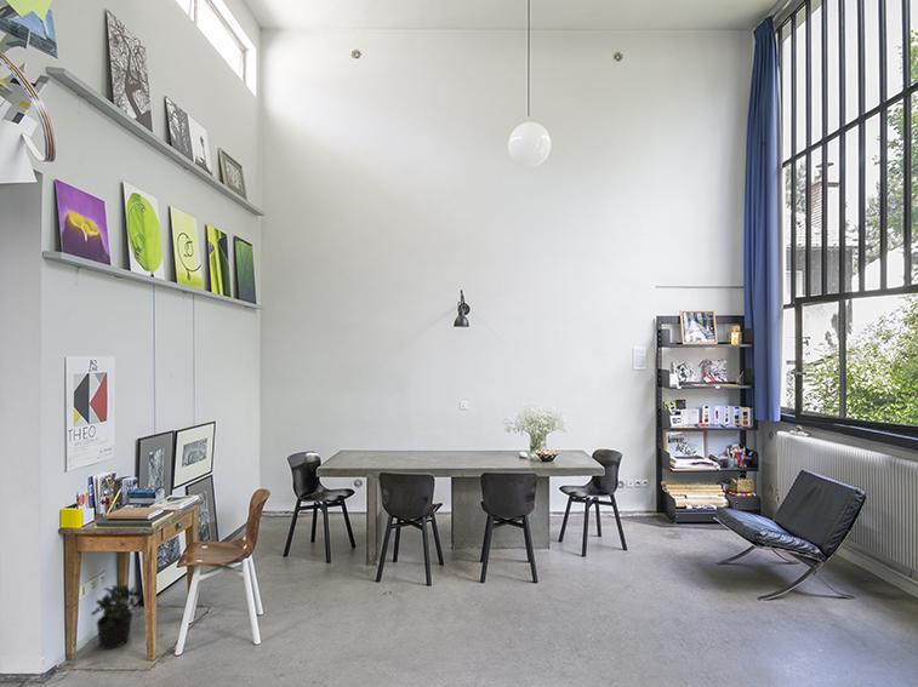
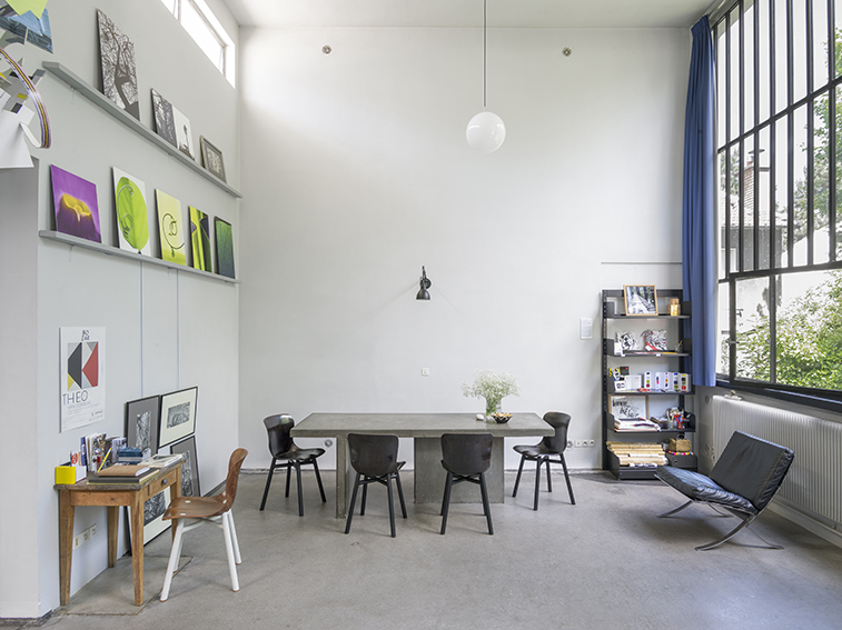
- potted plant [90,579,142,651]
